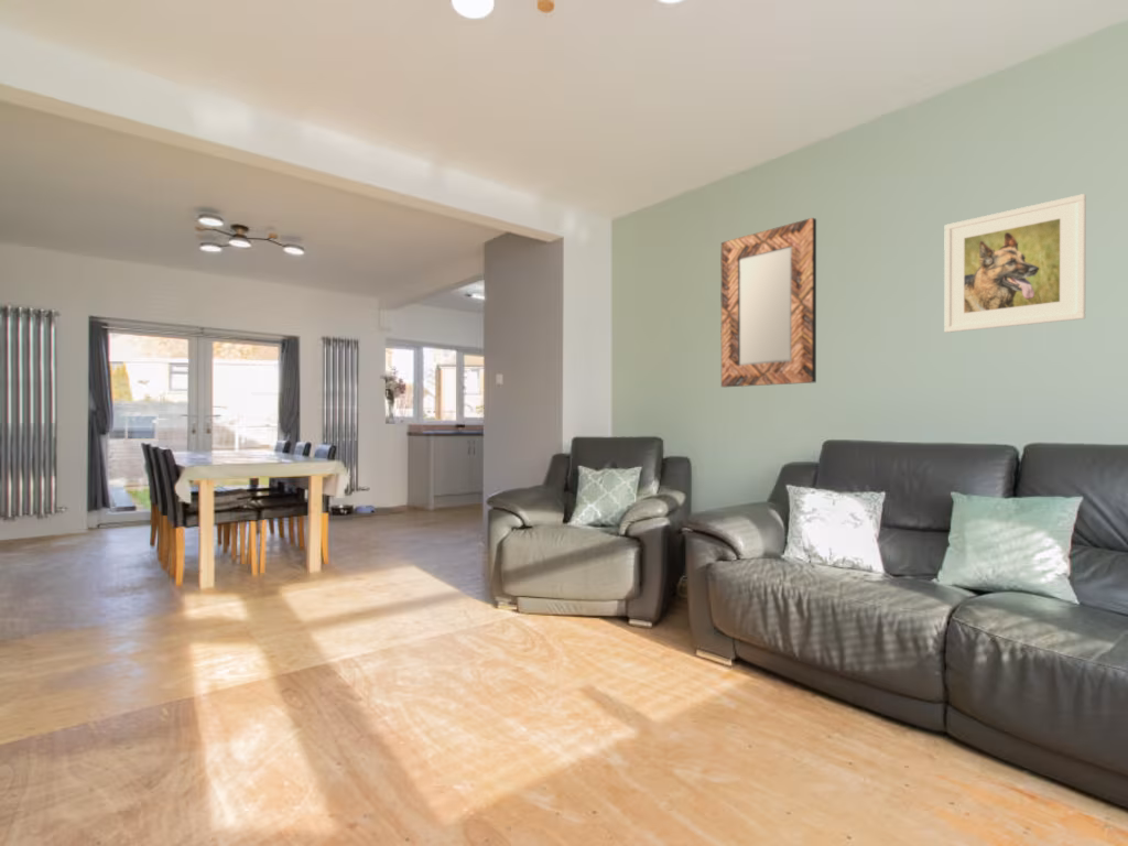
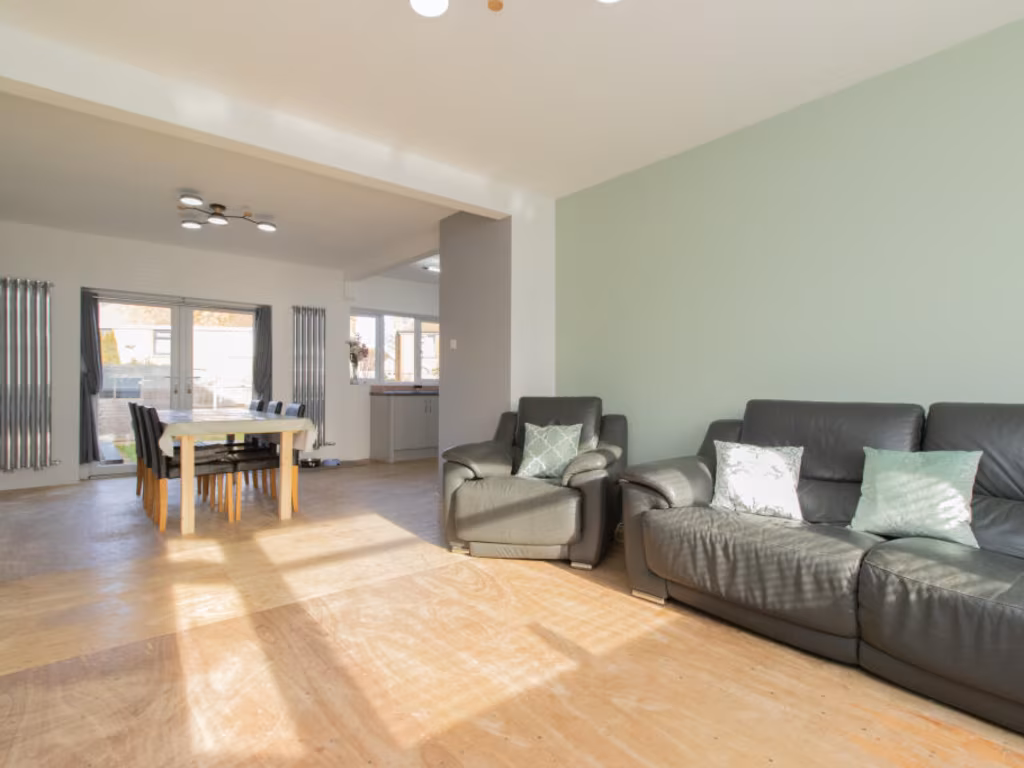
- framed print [943,193,1087,334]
- home mirror [720,217,817,388]
